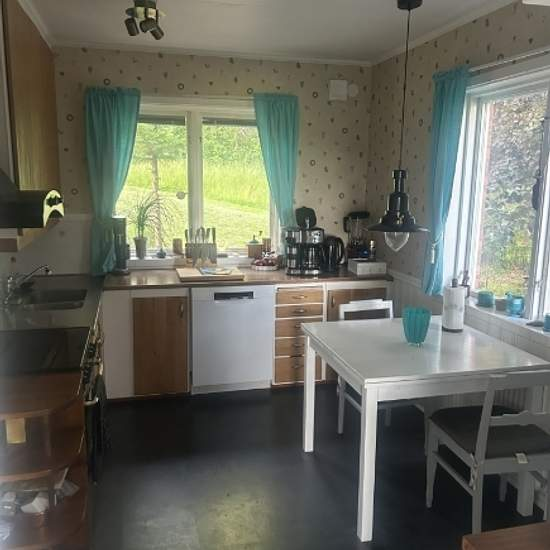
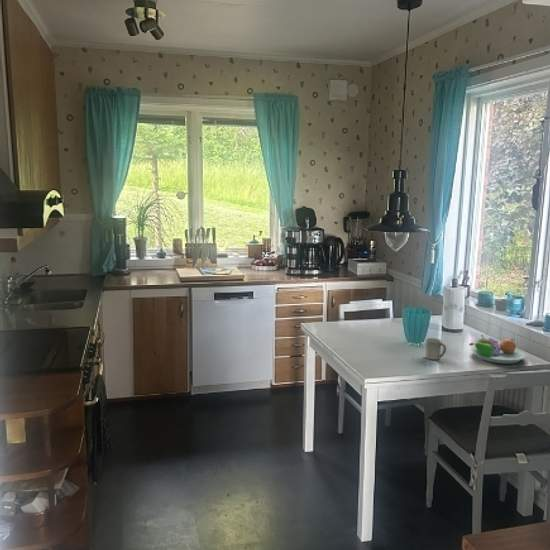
+ fruit bowl [468,334,526,365]
+ cup [424,337,447,361]
